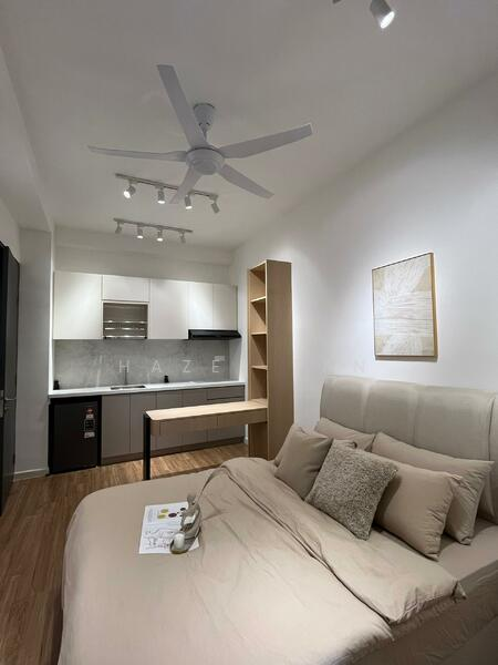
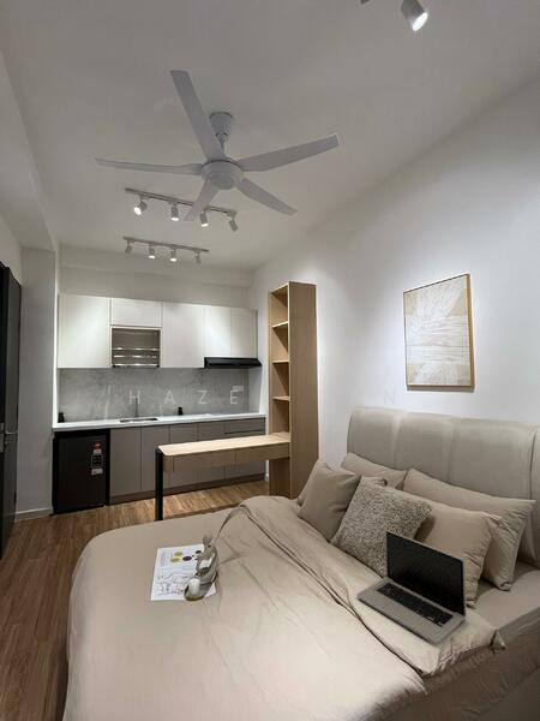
+ laptop [355,529,468,645]
